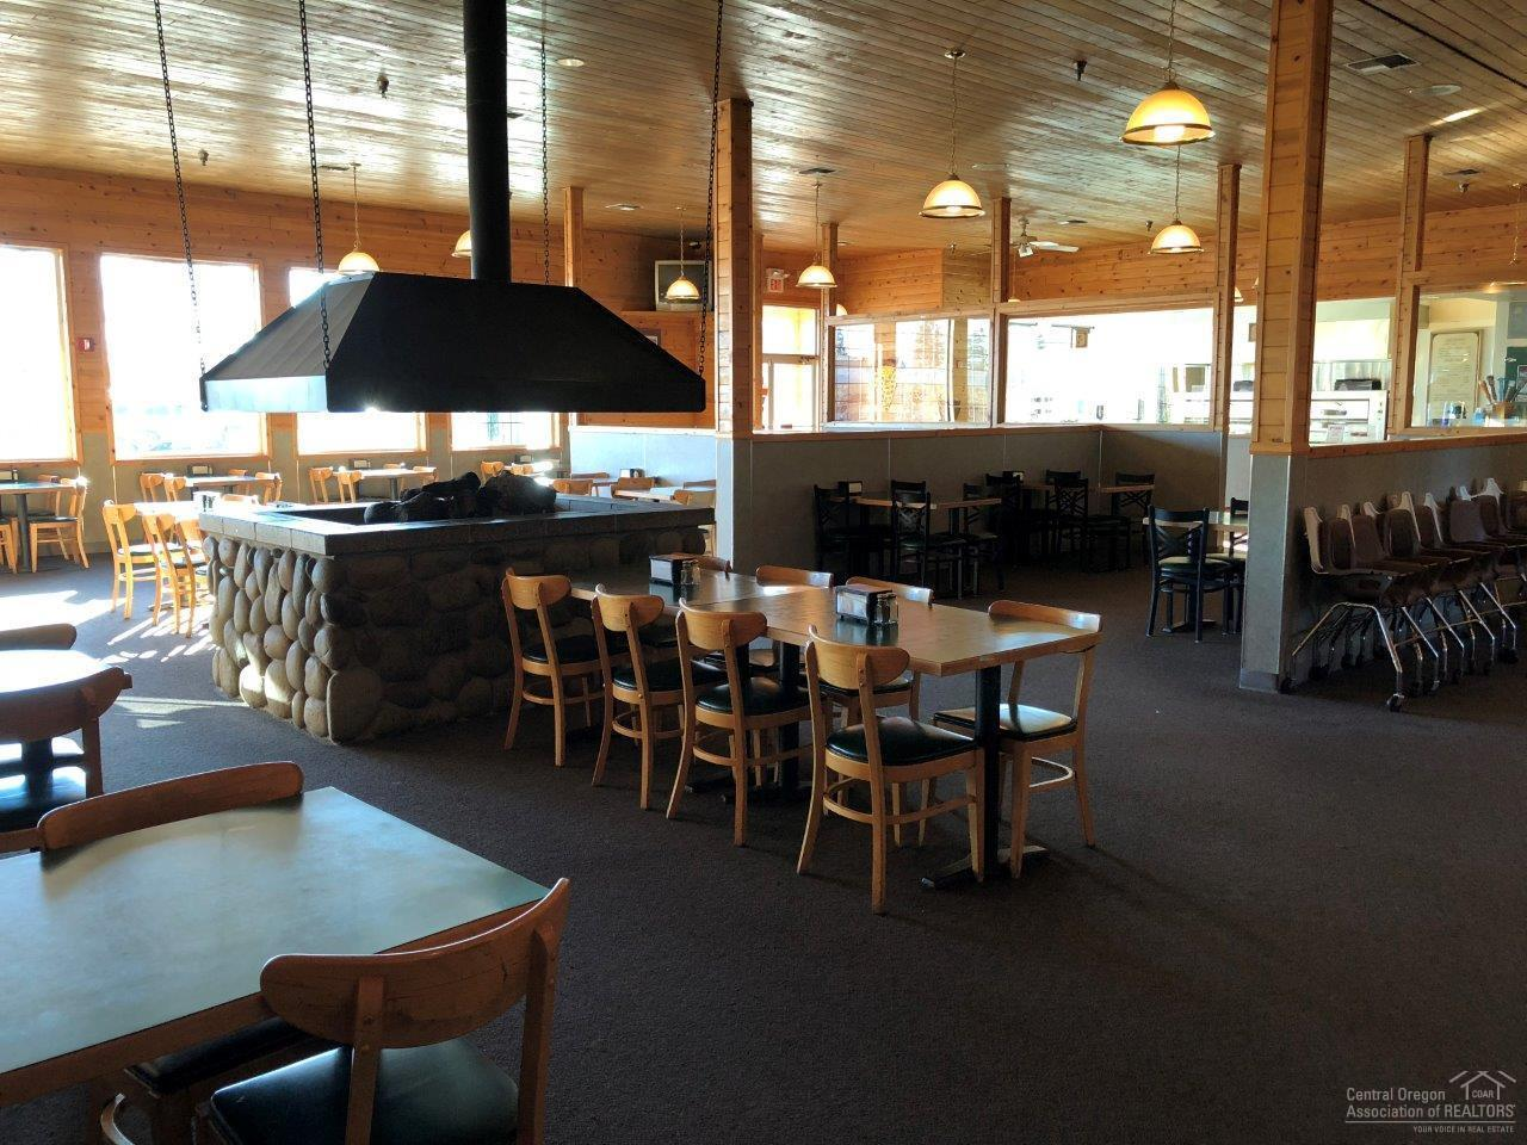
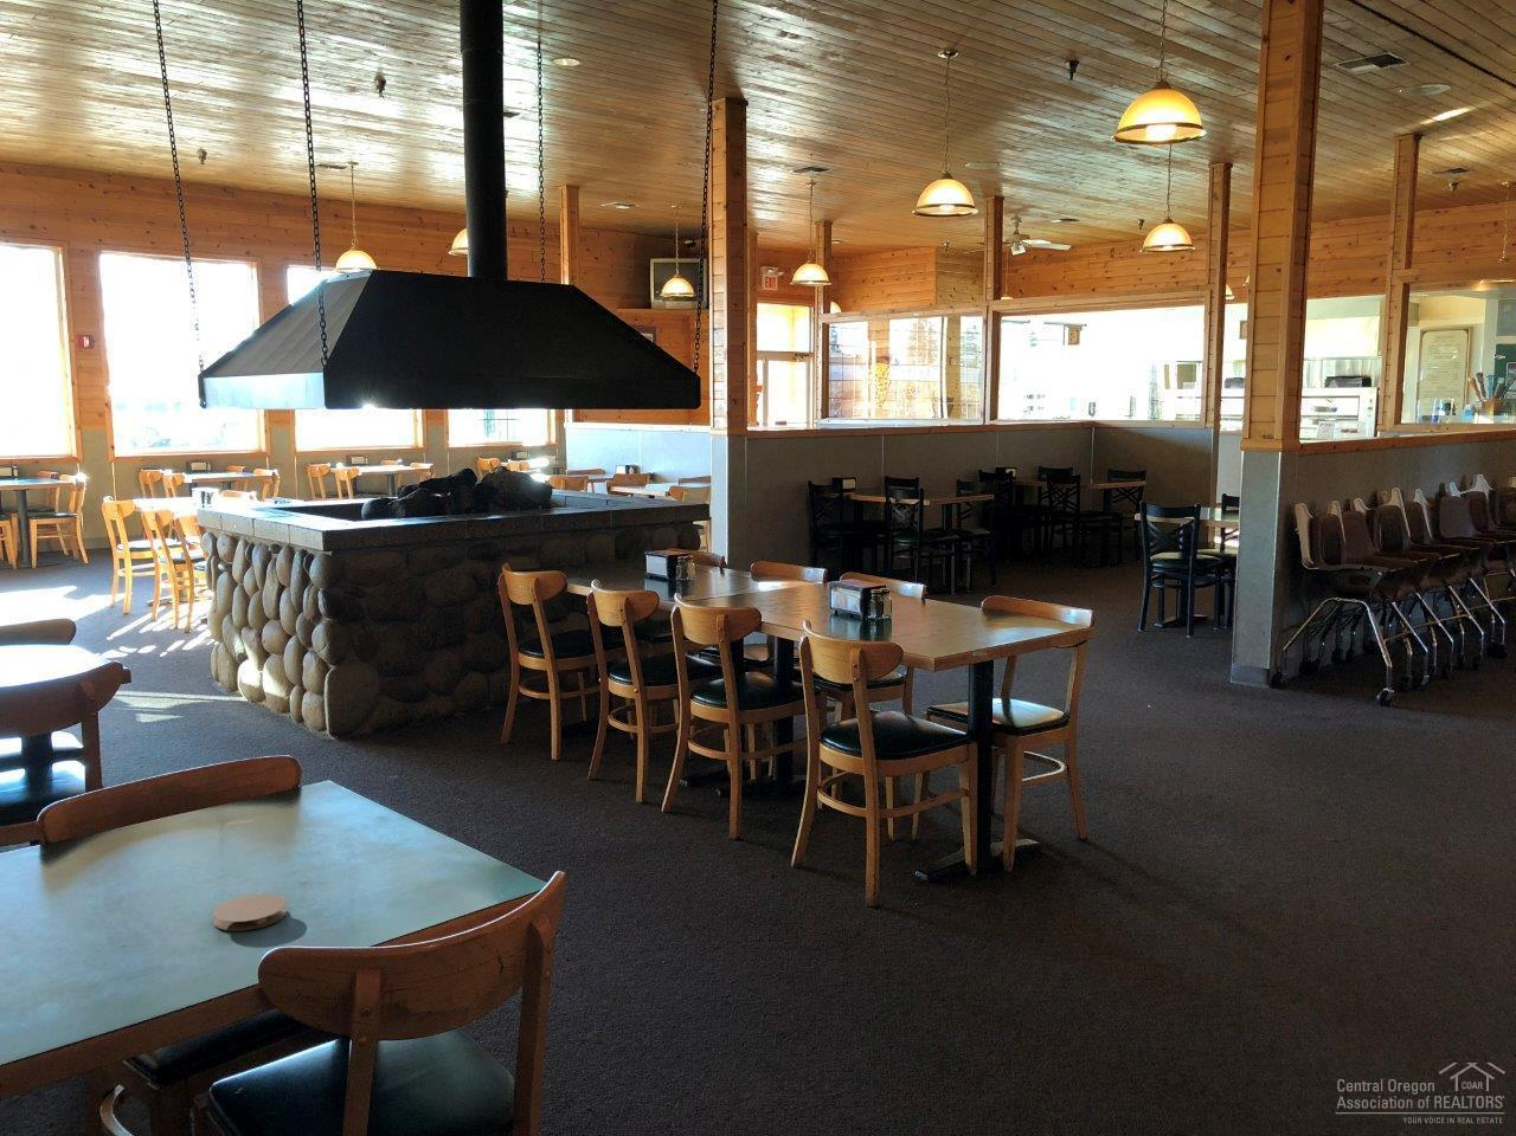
+ coaster [212,894,288,931]
